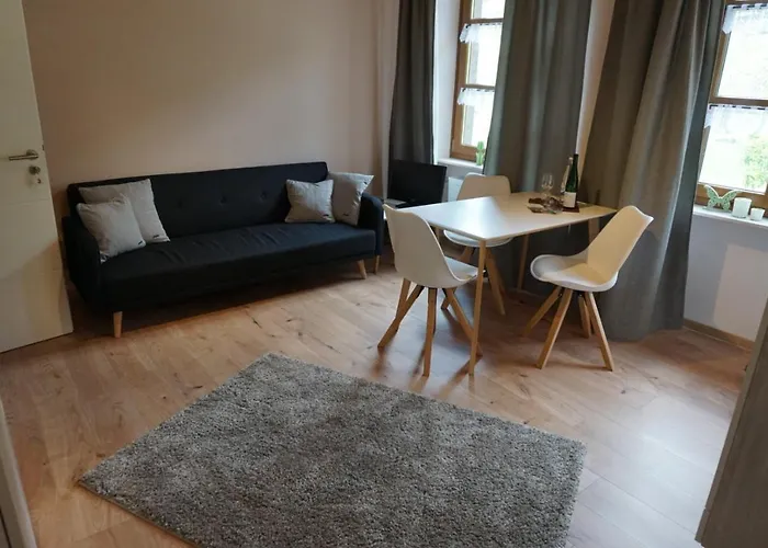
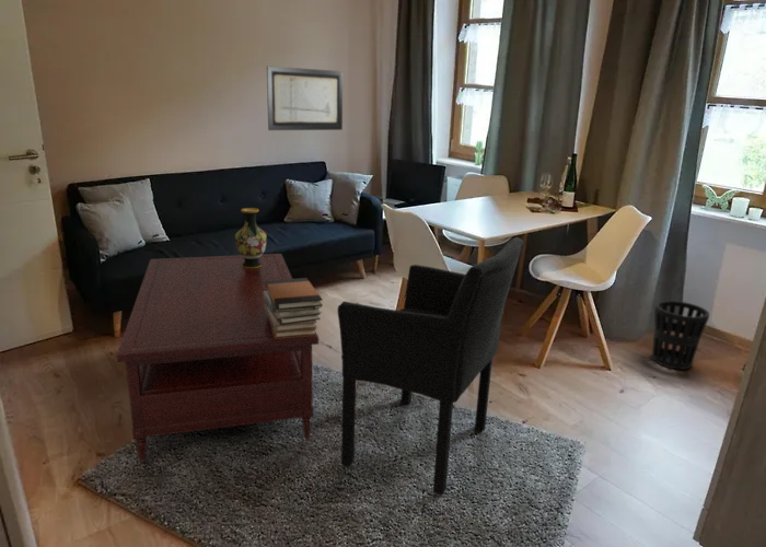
+ book stack [264,277,324,338]
+ armchair [337,236,525,496]
+ vase [234,207,268,268]
+ wall art [266,65,344,131]
+ coffee table [116,253,320,463]
+ wastebasket [650,300,710,371]
